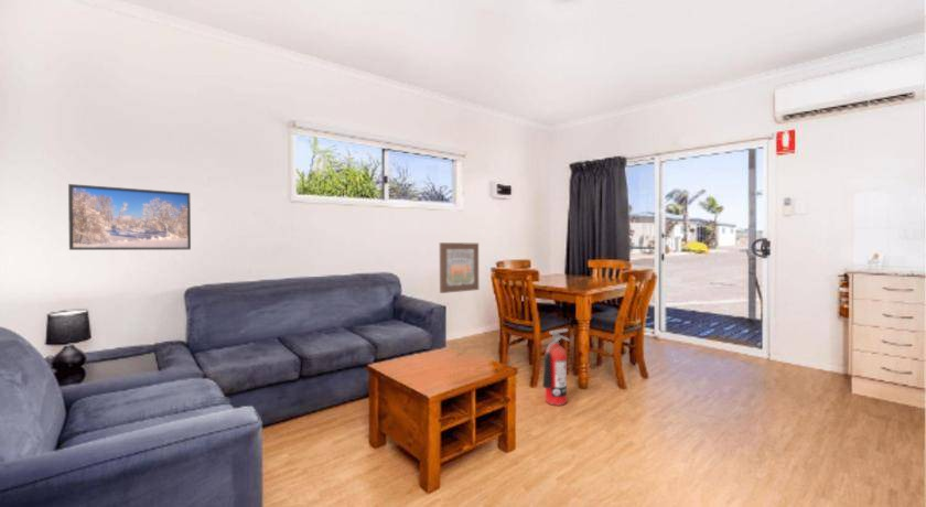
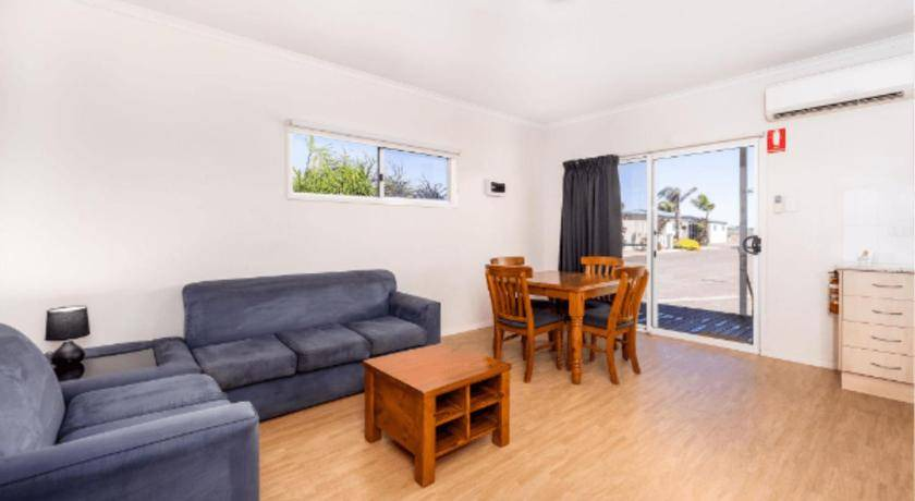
- wall art [439,241,480,294]
- fire extinguisher [541,327,571,407]
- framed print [67,183,192,251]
